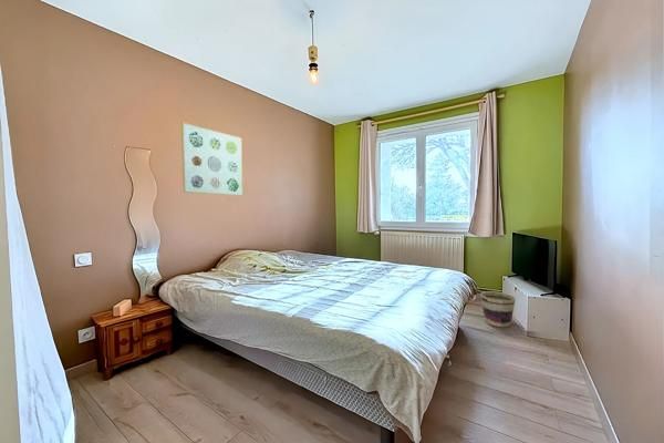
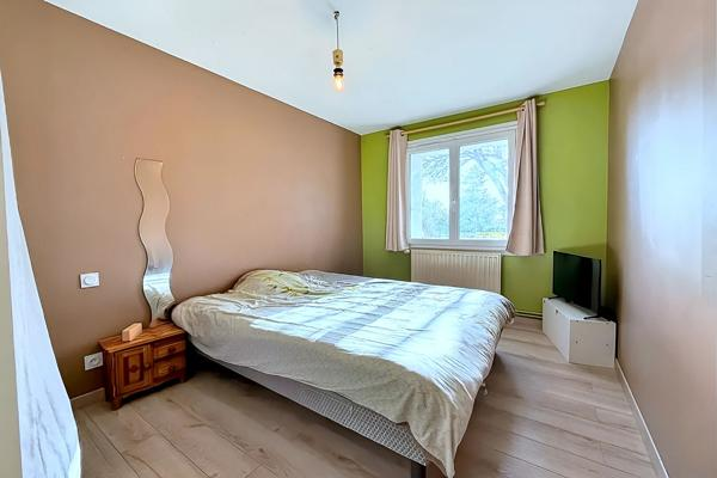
- basket [479,290,517,328]
- wall art [180,122,243,197]
